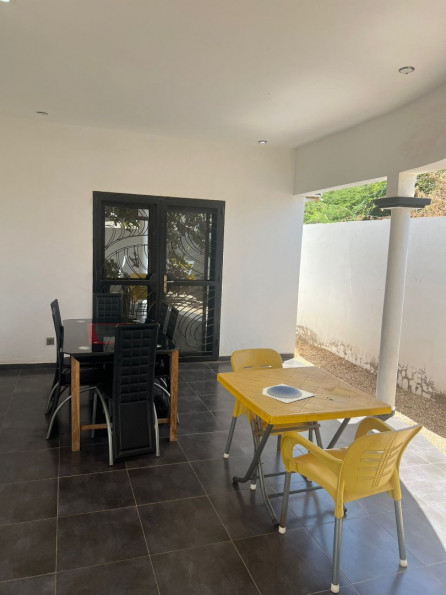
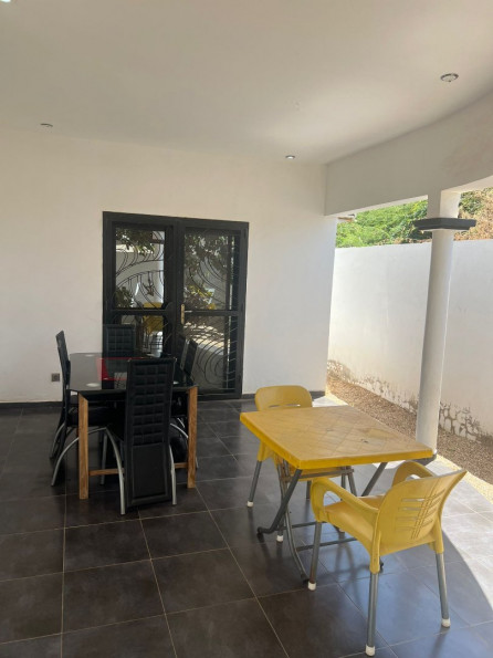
- plate [261,383,316,404]
